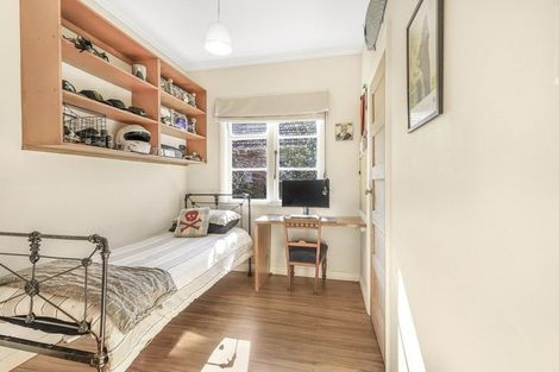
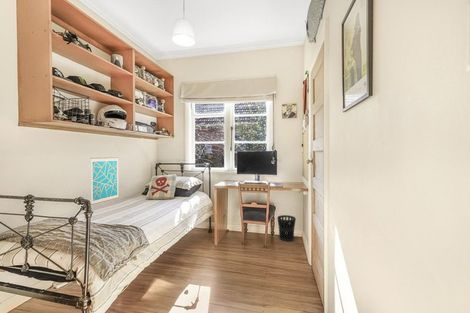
+ wall art [90,156,120,206]
+ wastebasket [276,214,297,242]
